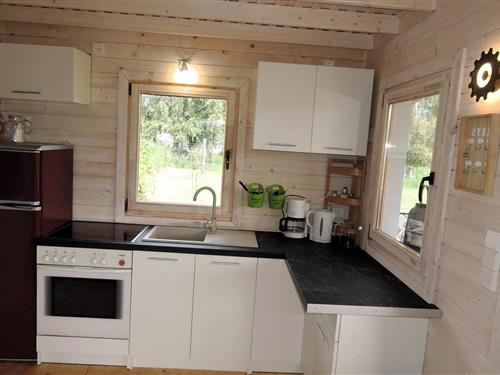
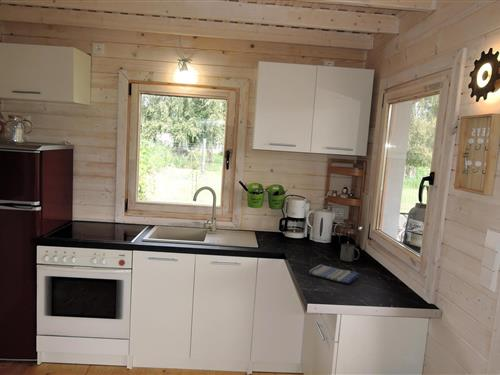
+ mug [339,243,360,262]
+ dish towel [308,263,360,284]
